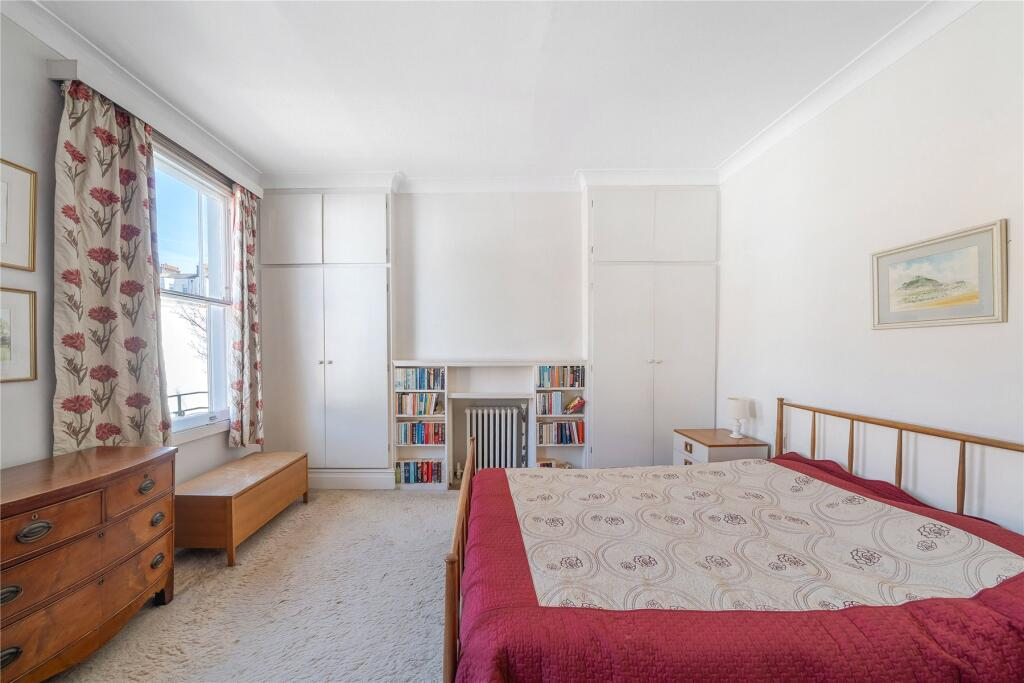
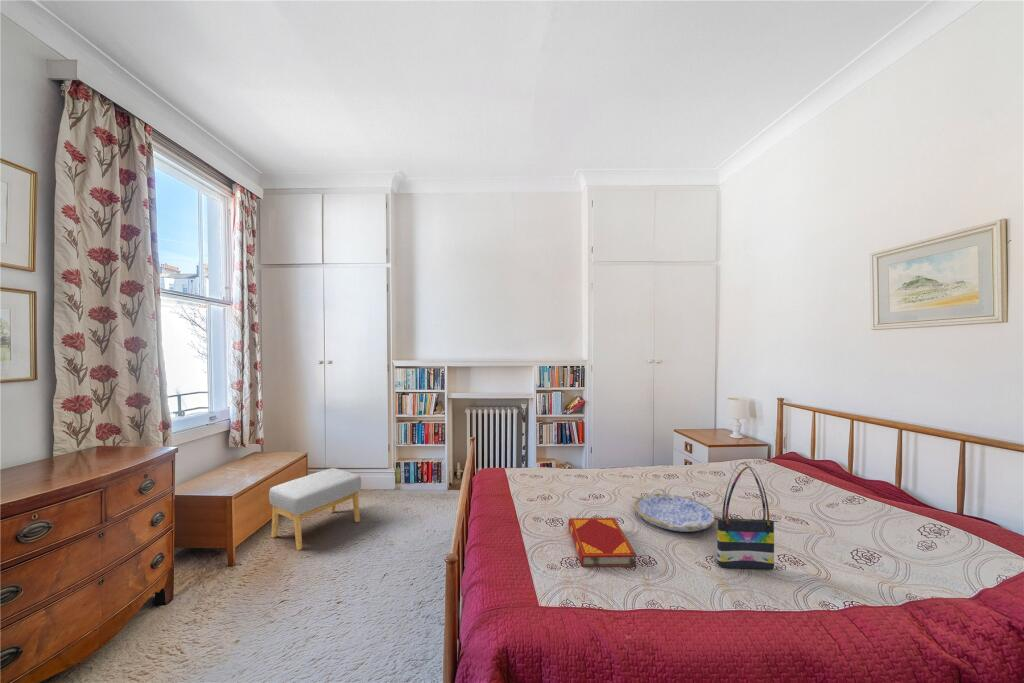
+ tote bag [713,462,779,570]
+ serving tray [633,487,717,533]
+ footstool [268,467,362,551]
+ hardback book [567,517,638,568]
